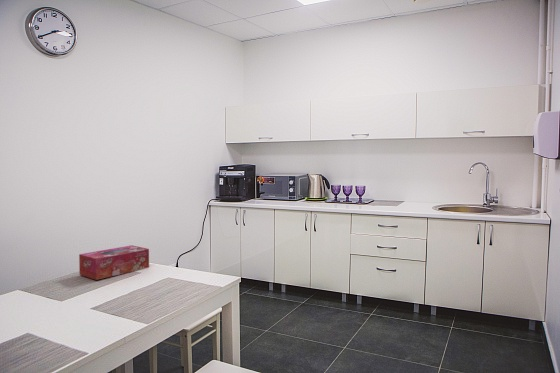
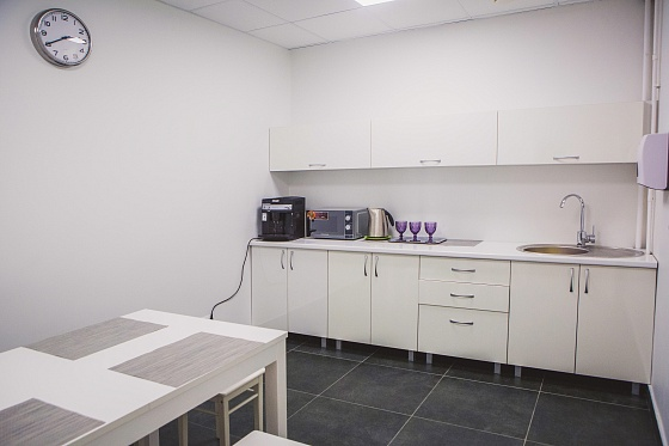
- tissue box [78,244,150,281]
